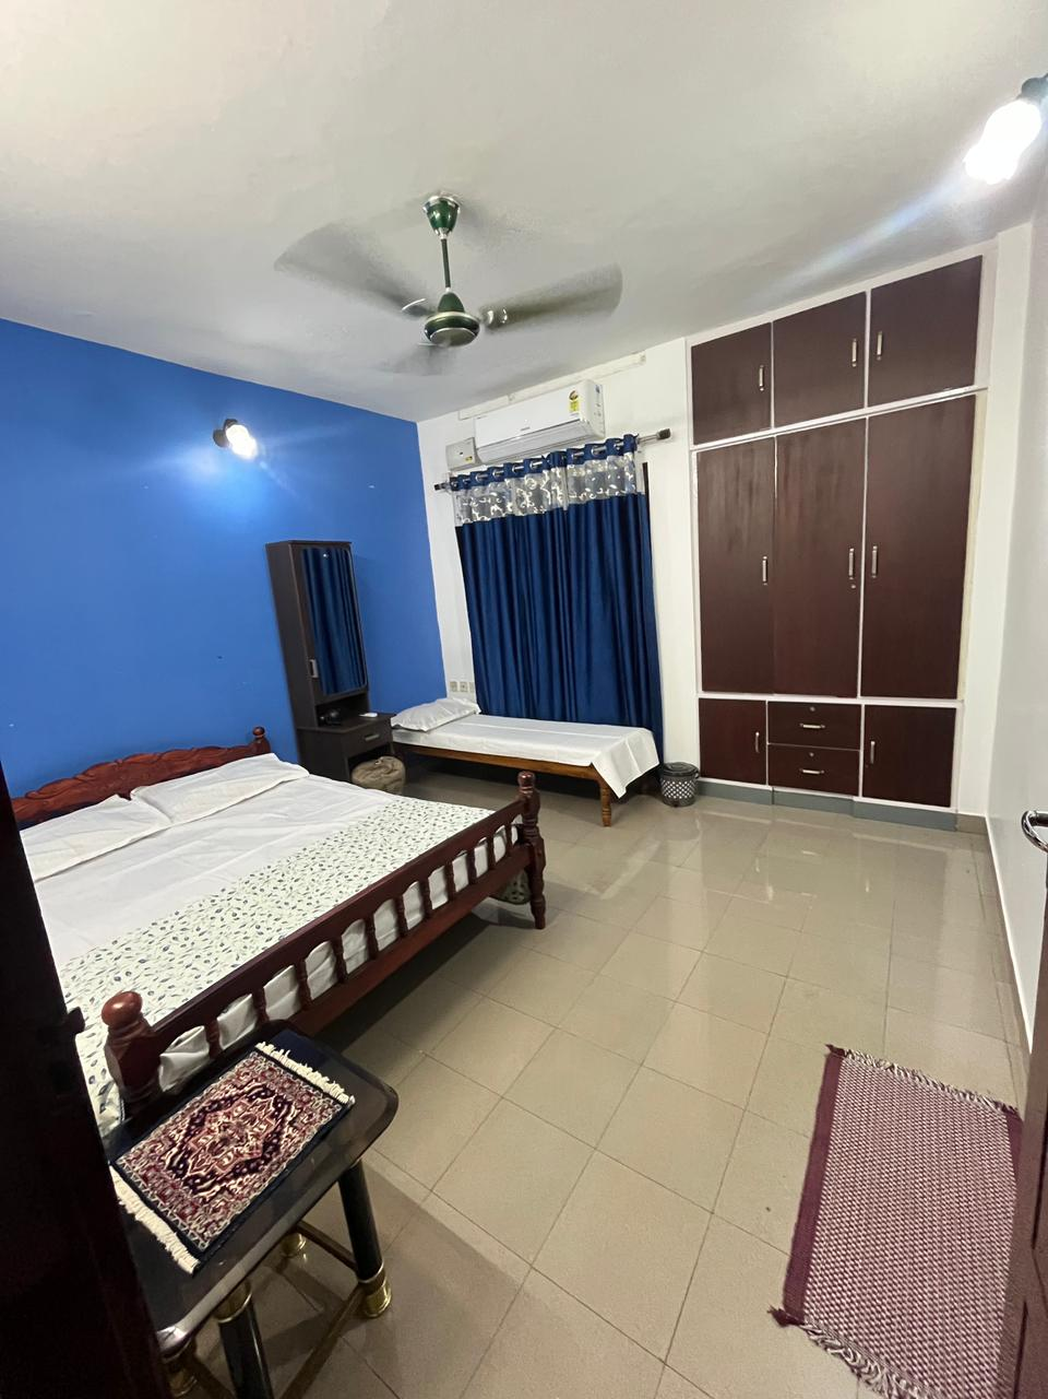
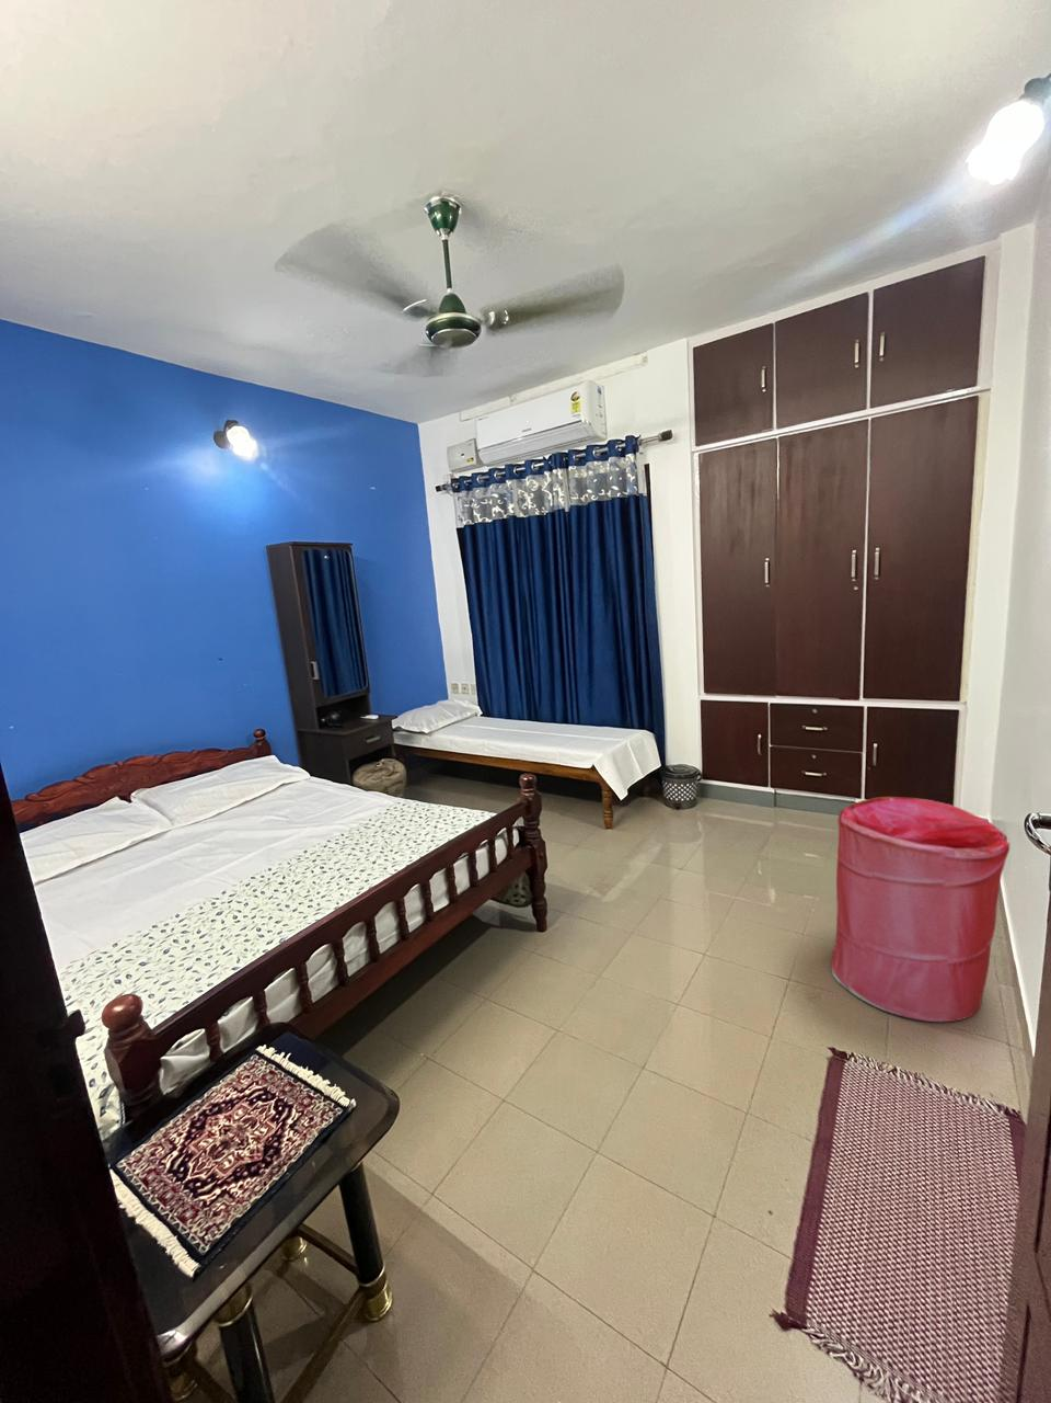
+ laundry hamper [830,795,1010,1023]
